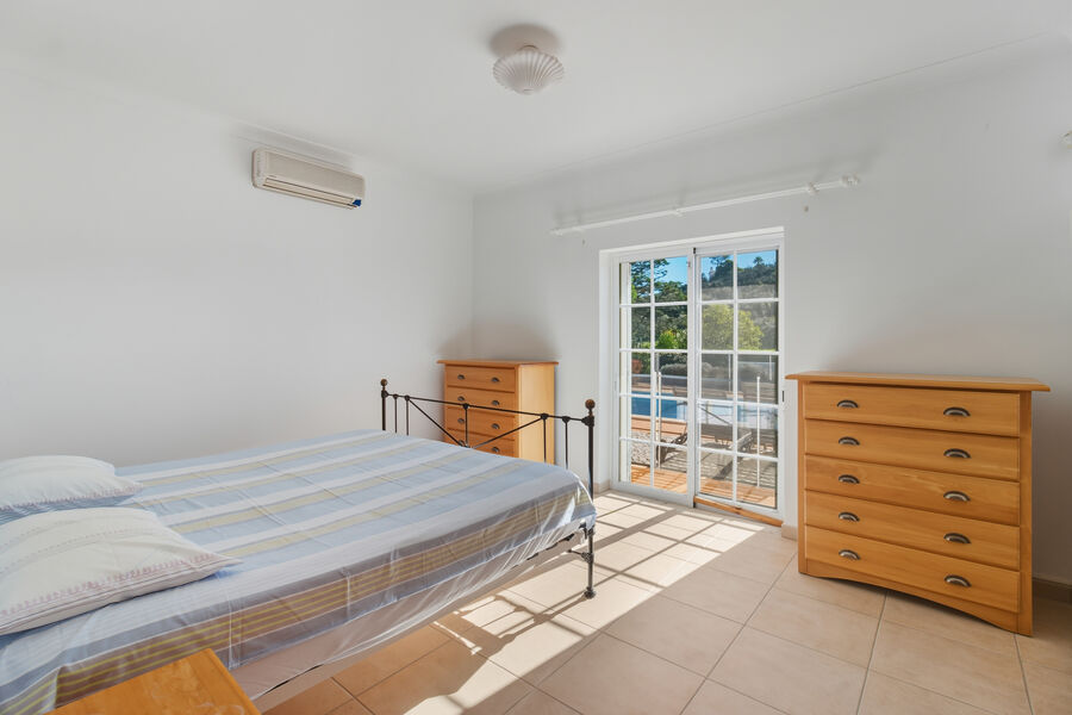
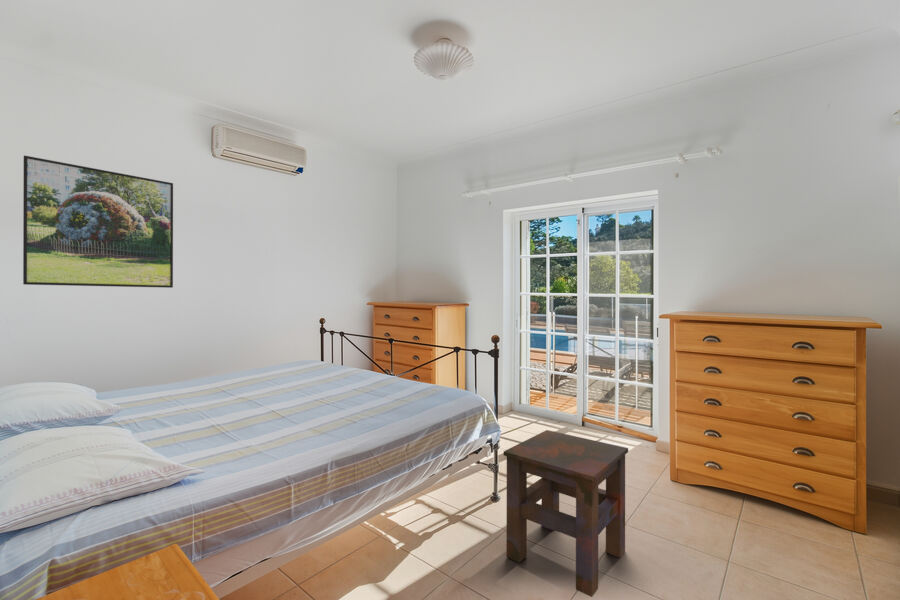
+ side table [503,429,629,598]
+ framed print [22,155,174,289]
